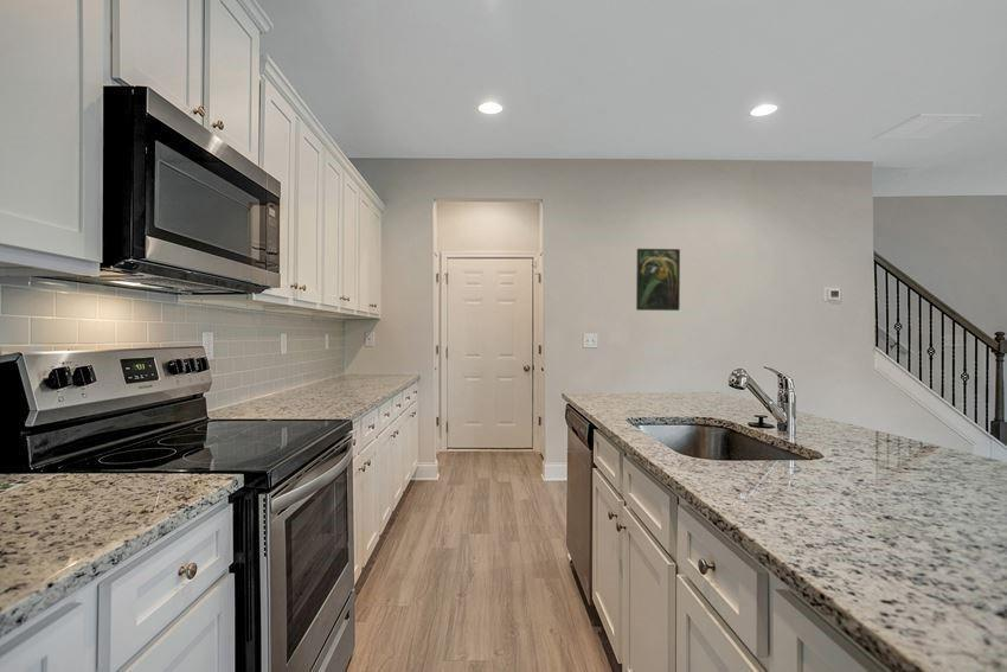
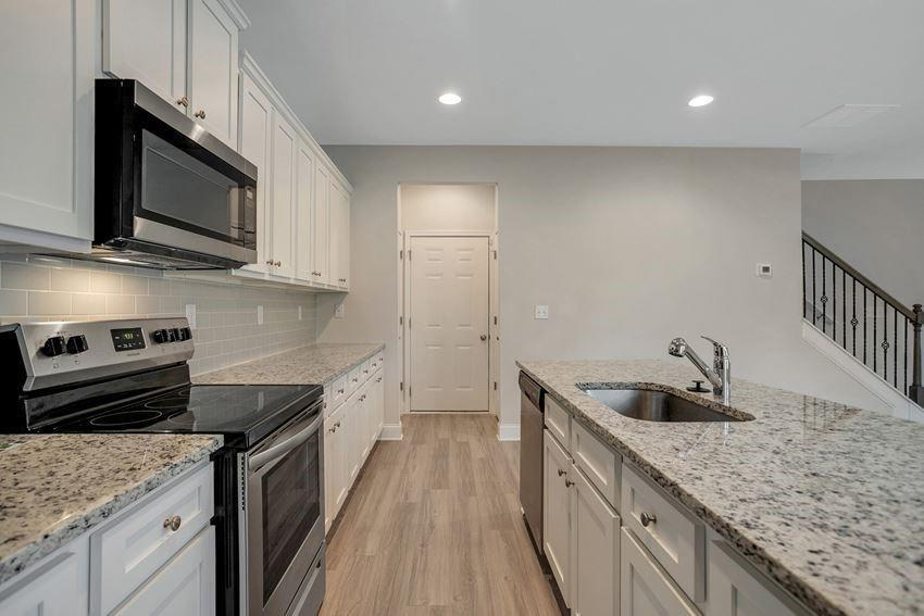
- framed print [635,248,681,312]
